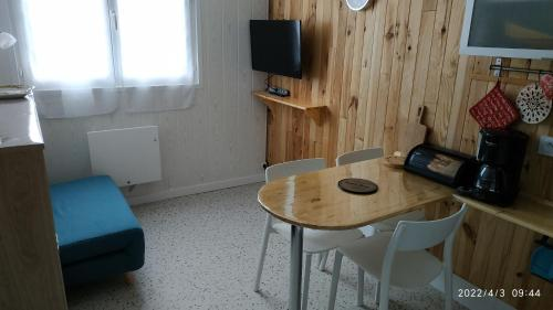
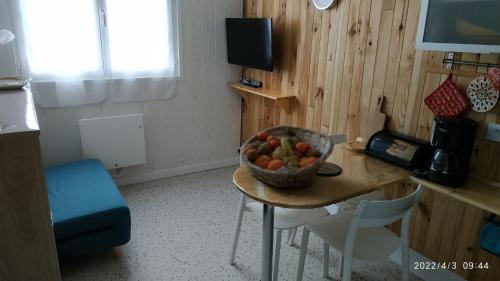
+ fruit basket [238,124,335,189]
